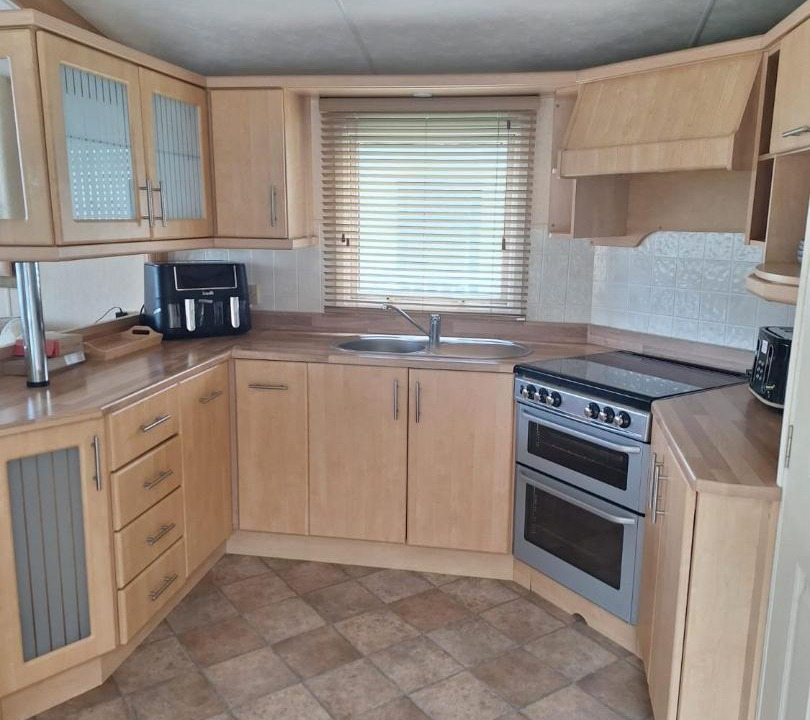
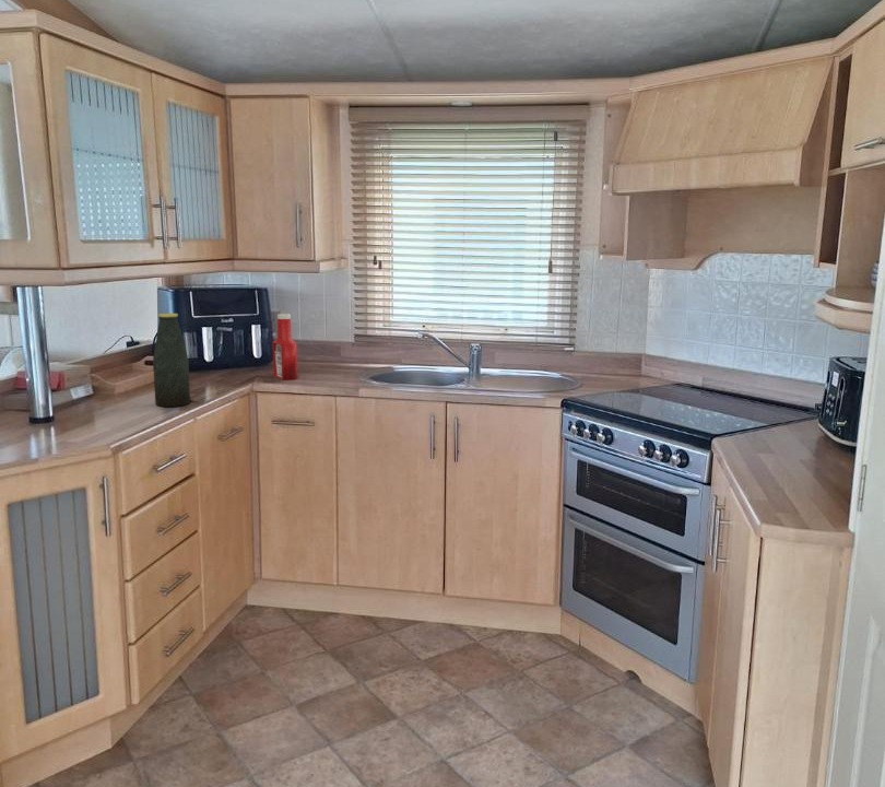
+ bottle [152,313,191,408]
+ soap bottle [272,313,299,381]
